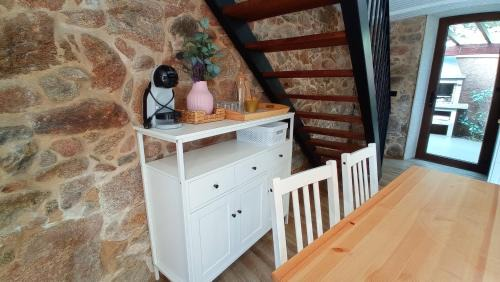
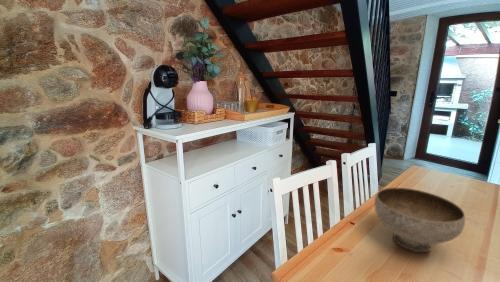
+ bowl [373,187,466,253]
